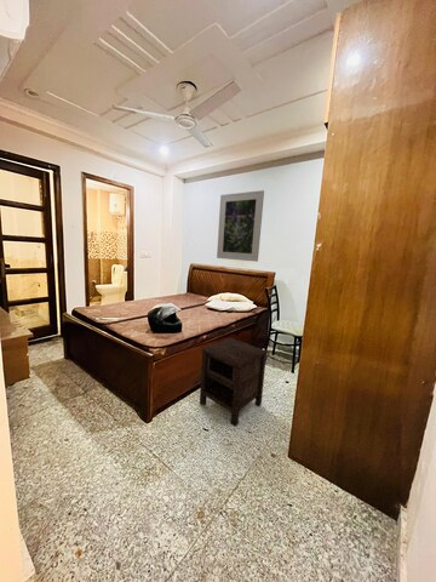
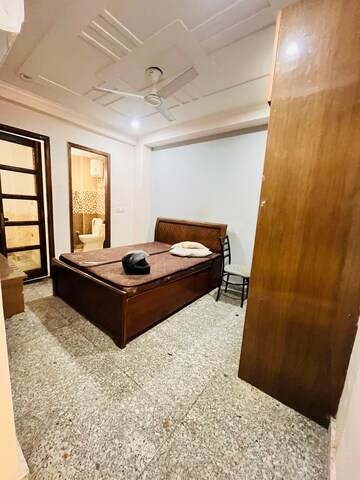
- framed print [216,189,265,263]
- nightstand [199,337,269,427]
